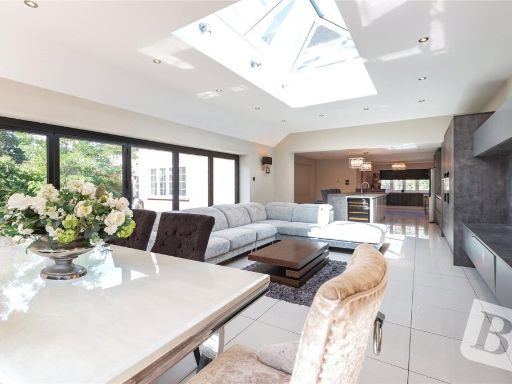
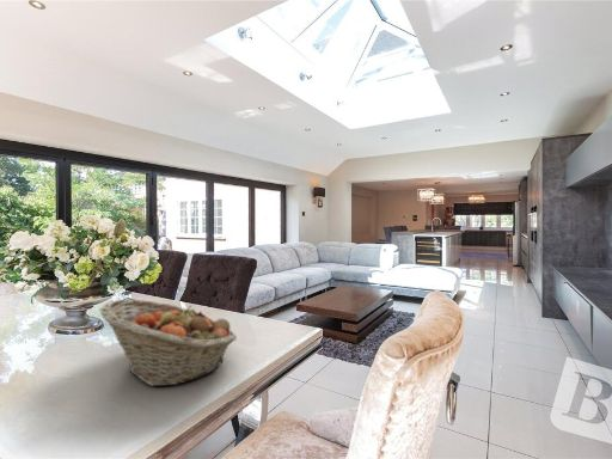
+ fruit basket [99,299,238,387]
